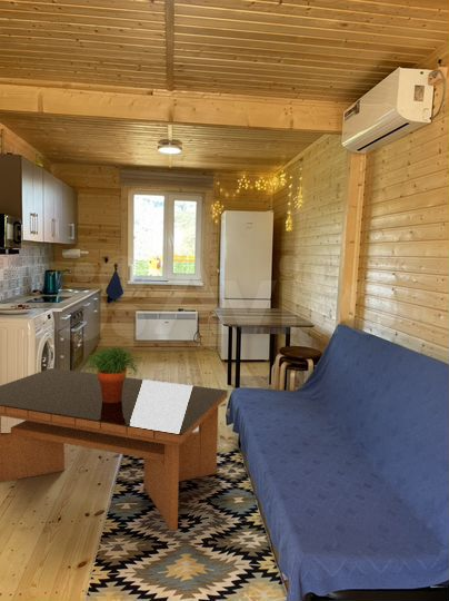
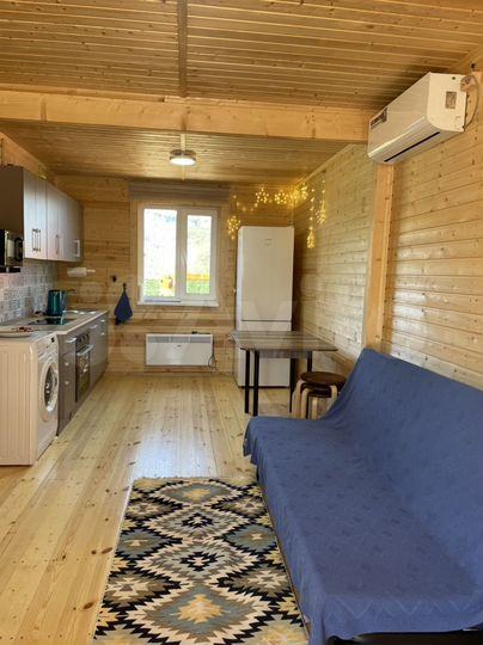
- coffee table [0,367,229,532]
- potted plant [79,344,142,403]
